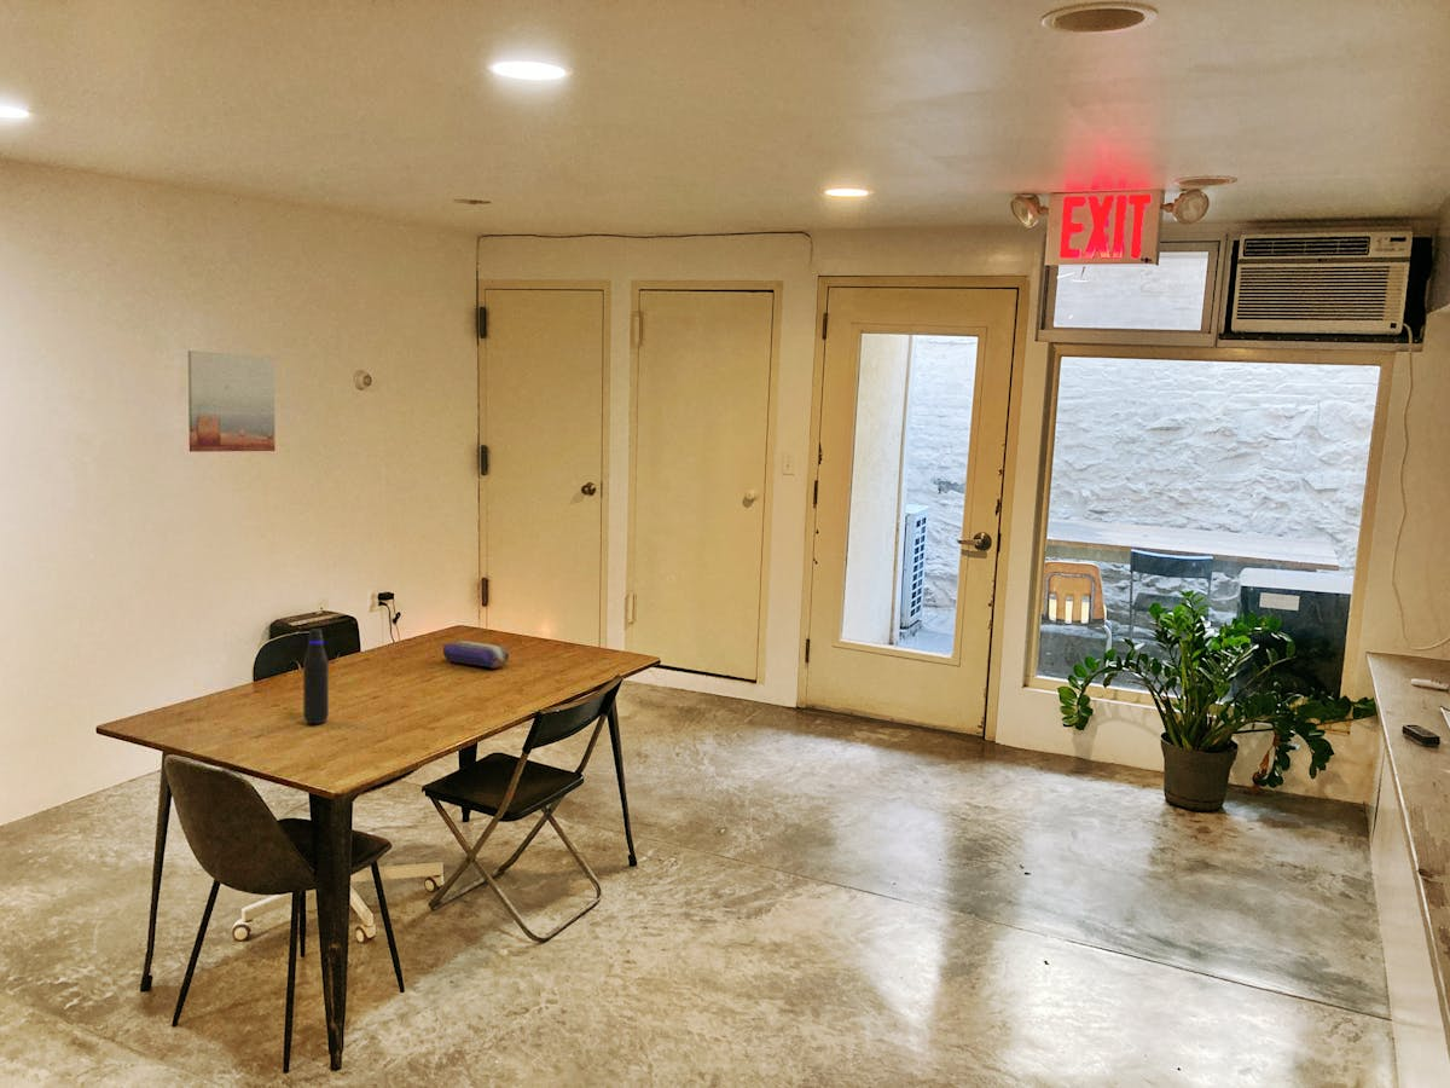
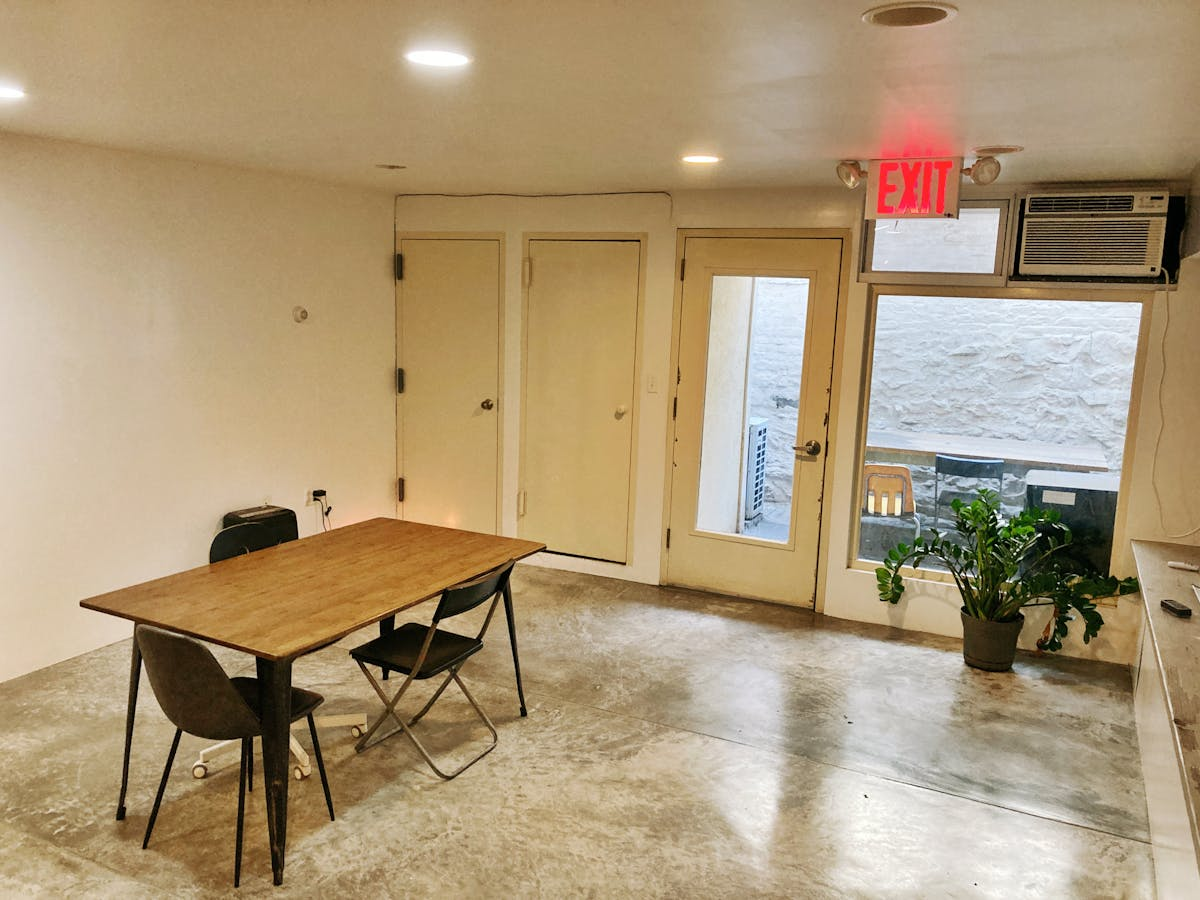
- water bottle [302,627,330,725]
- wall art [186,349,276,453]
- pencil case [442,640,510,670]
